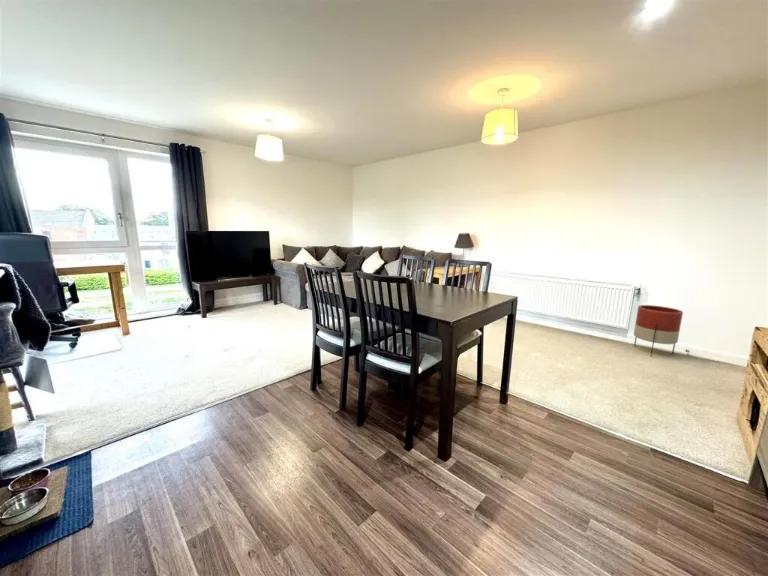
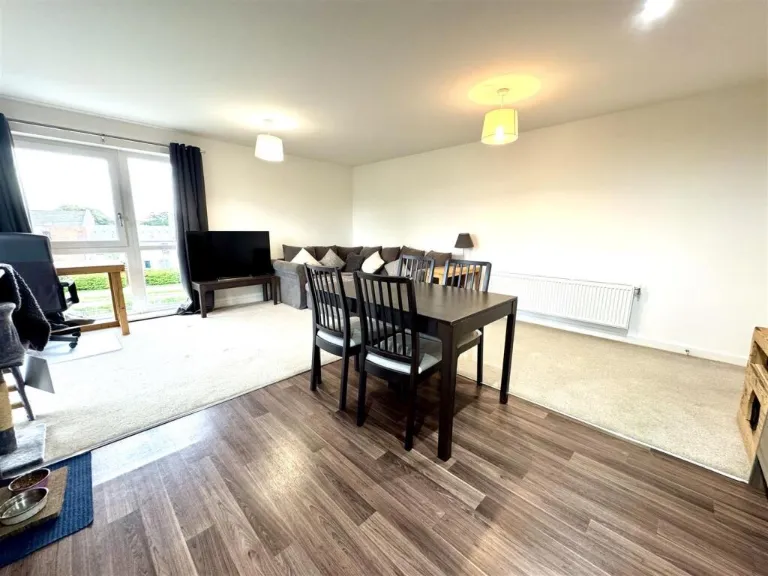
- planter [633,304,684,357]
